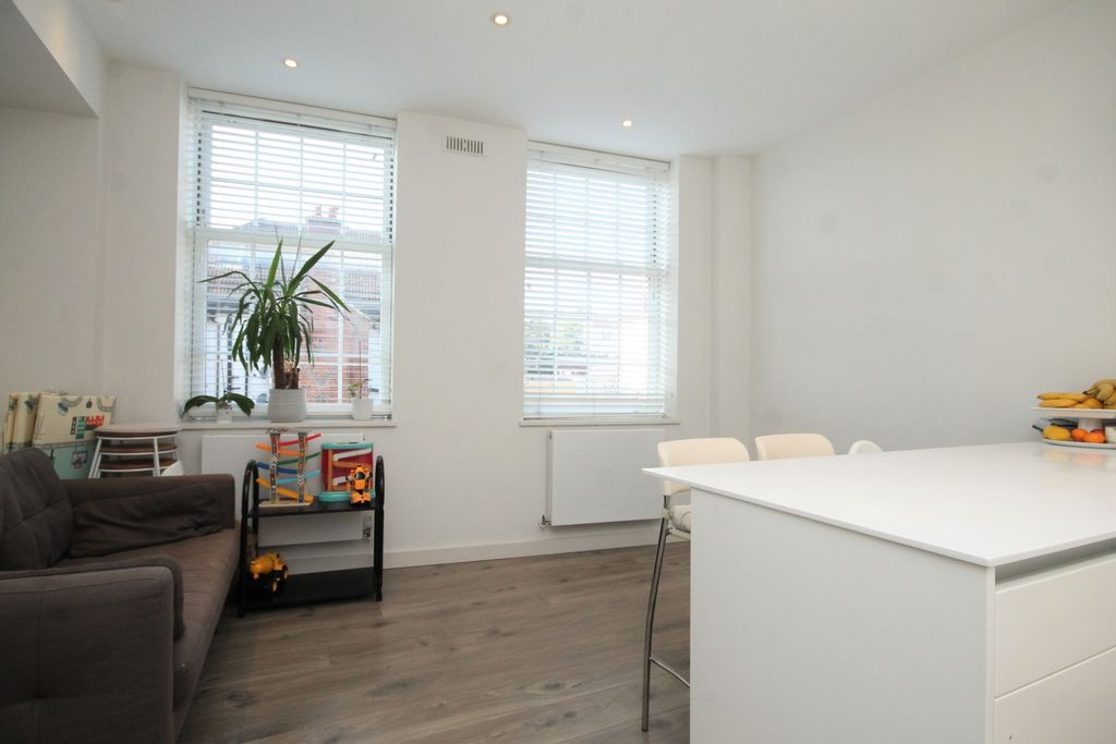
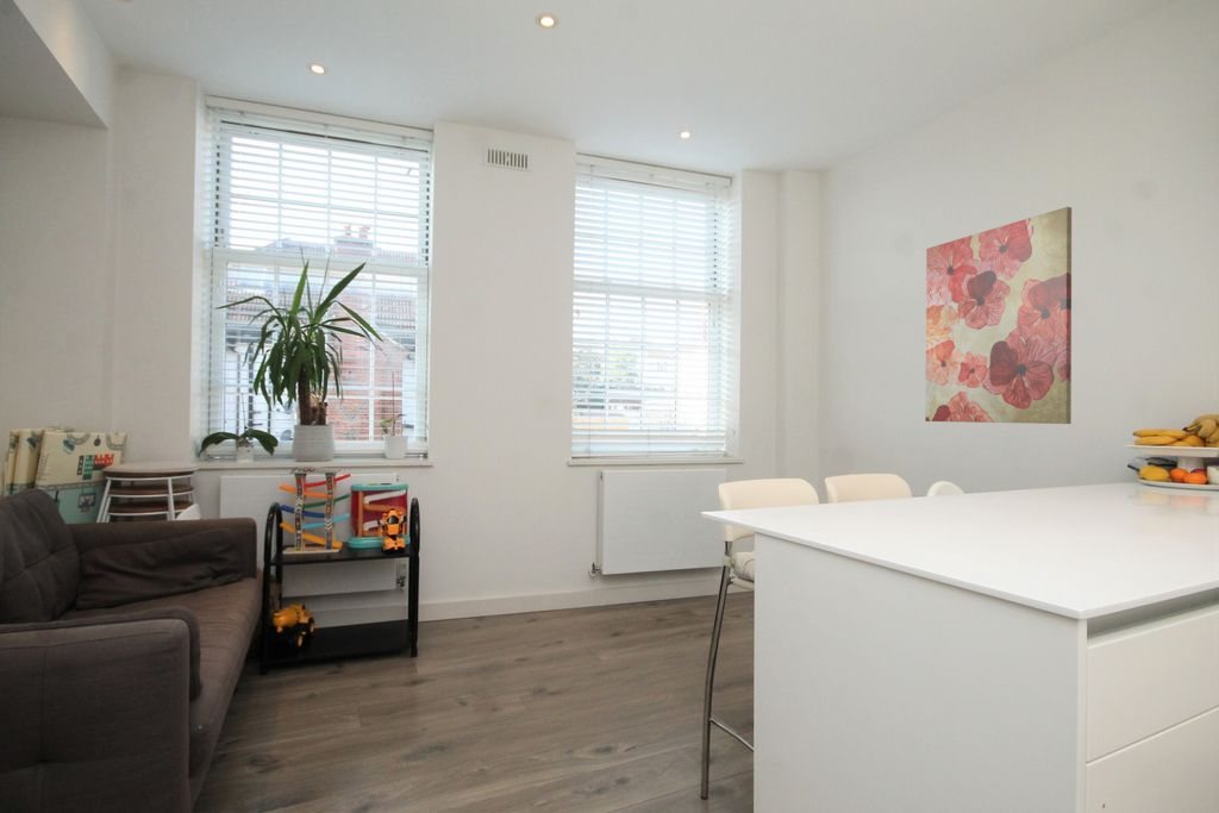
+ wall art [924,206,1073,425]
